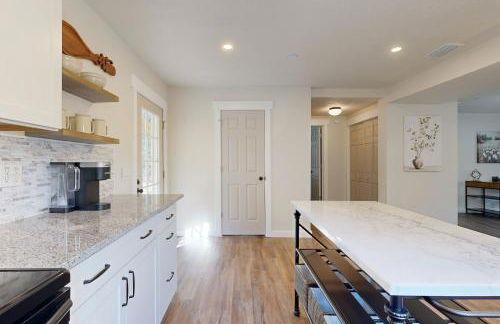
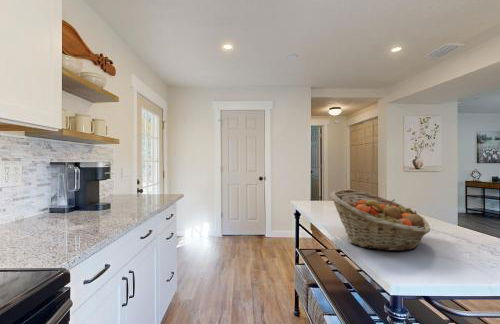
+ fruit basket [329,188,431,252]
